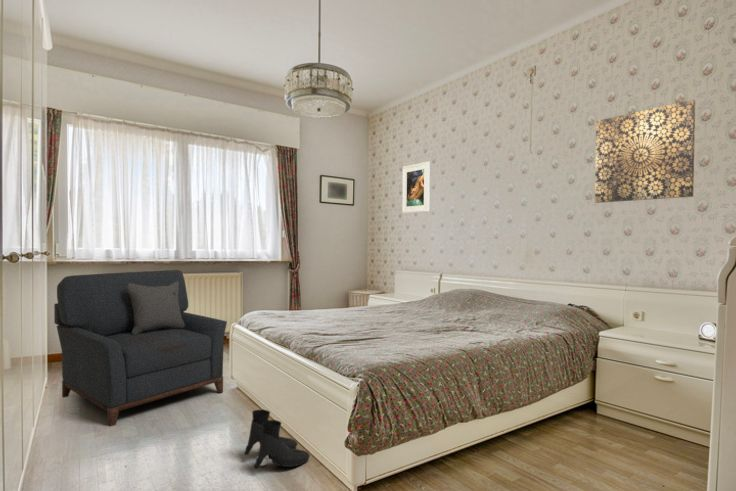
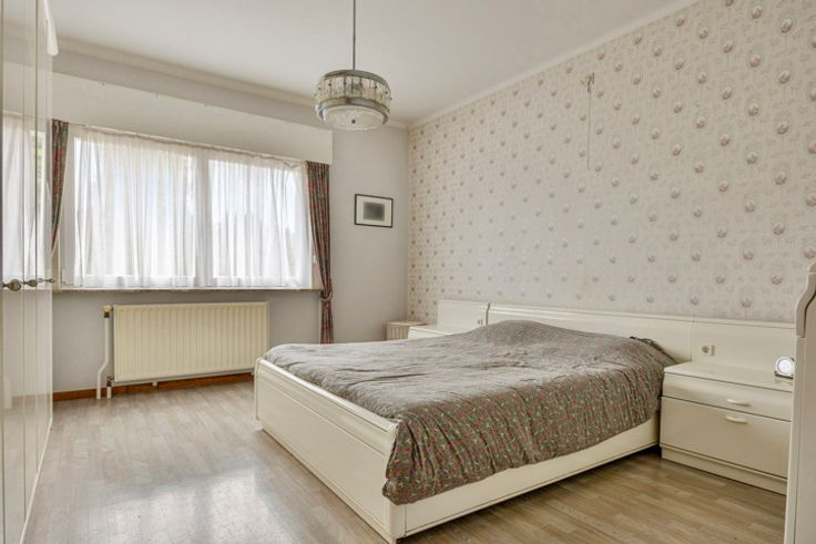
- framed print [401,161,431,214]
- armchair [53,269,228,428]
- boots [244,409,311,469]
- wall art [594,99,697,204]
